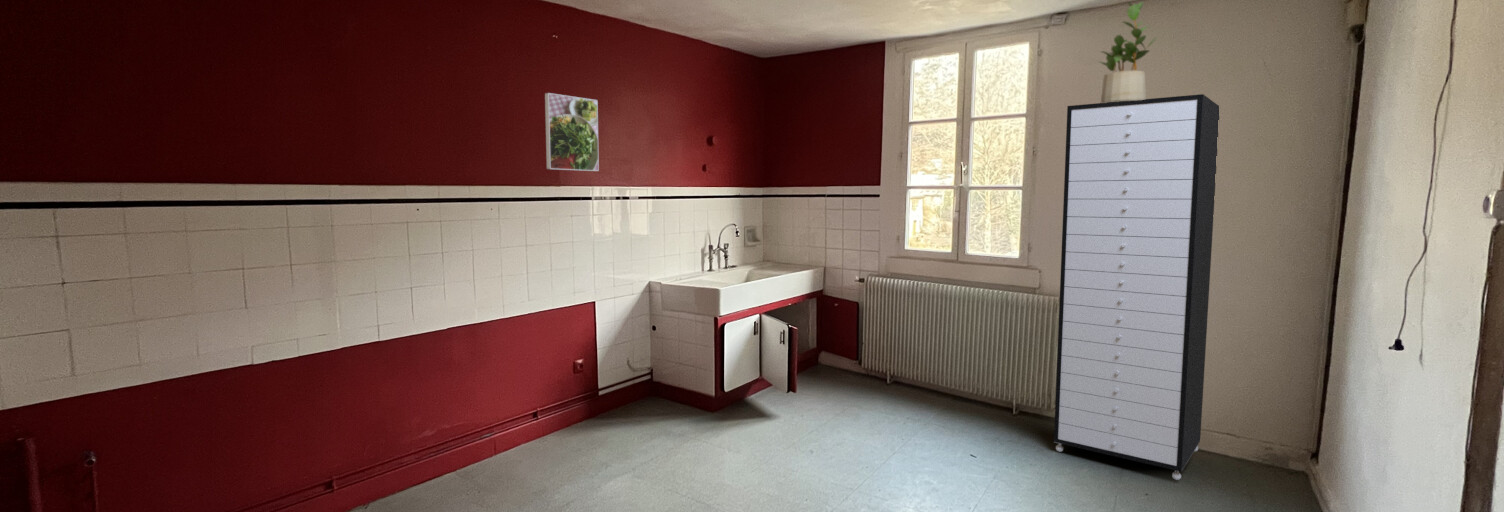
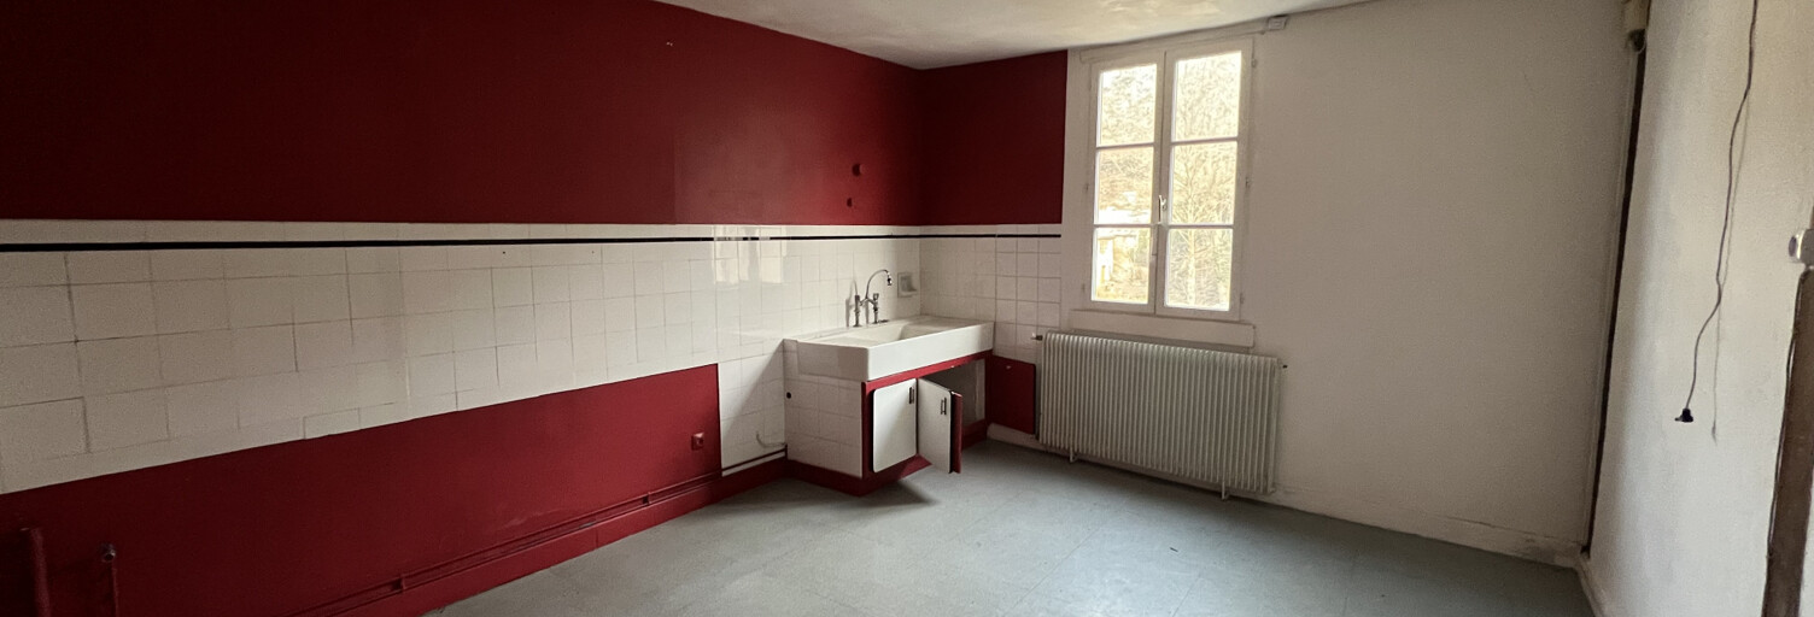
- potted plant [1097,1,1159,103]
- storage cabinet [1053,93,1220,481]
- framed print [544,92,600,172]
